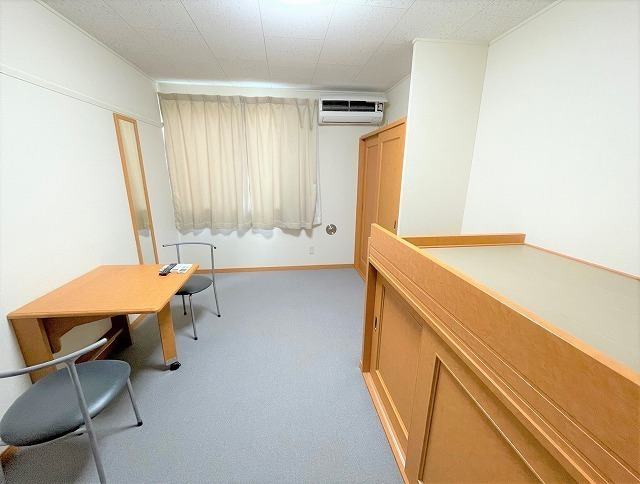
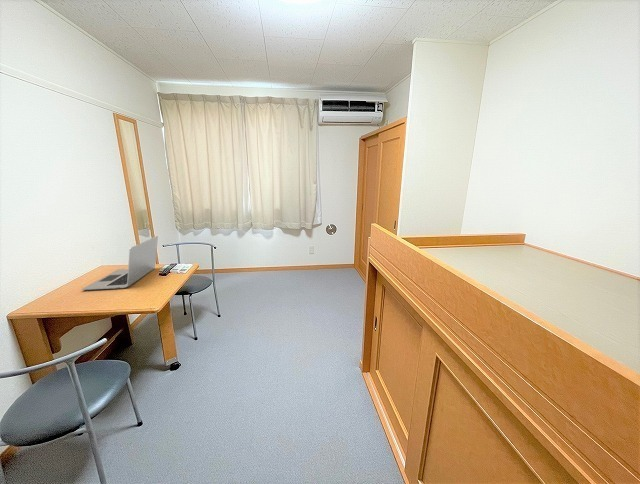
+ laptop [80,235,159,291]
